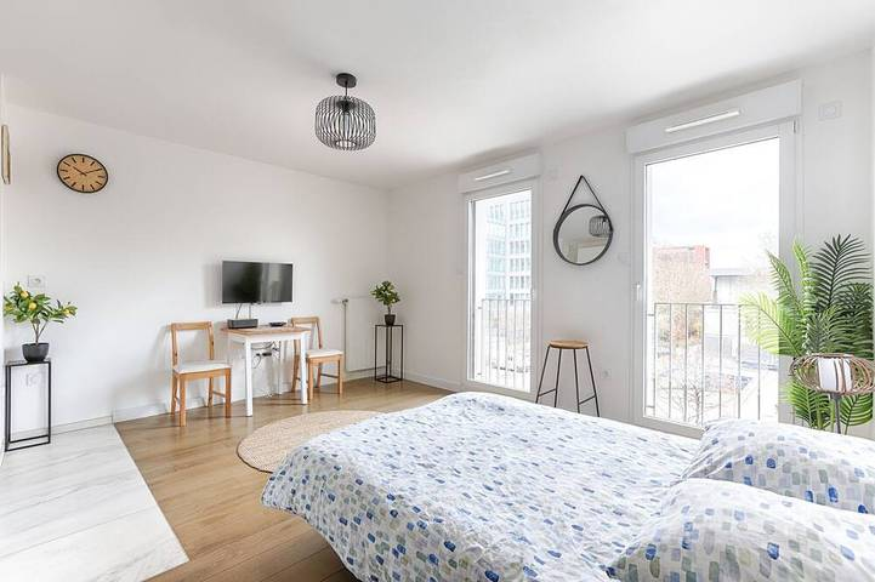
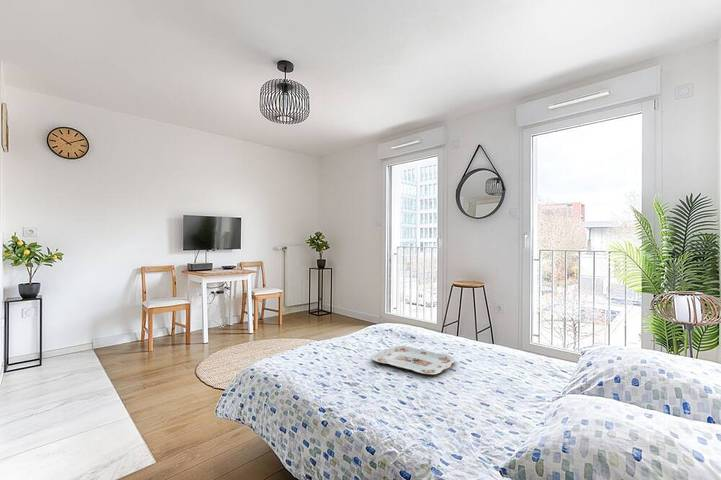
+ serving tray [371,345,456,376]
